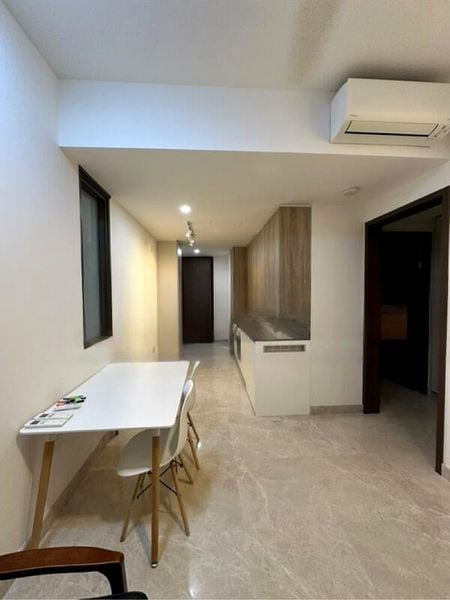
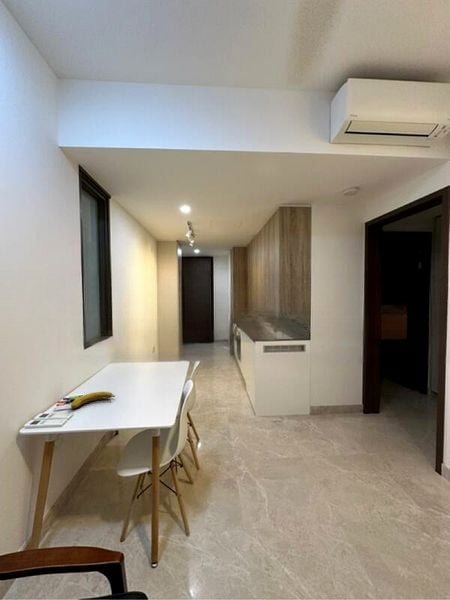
+ banana [70,391,116,409]
